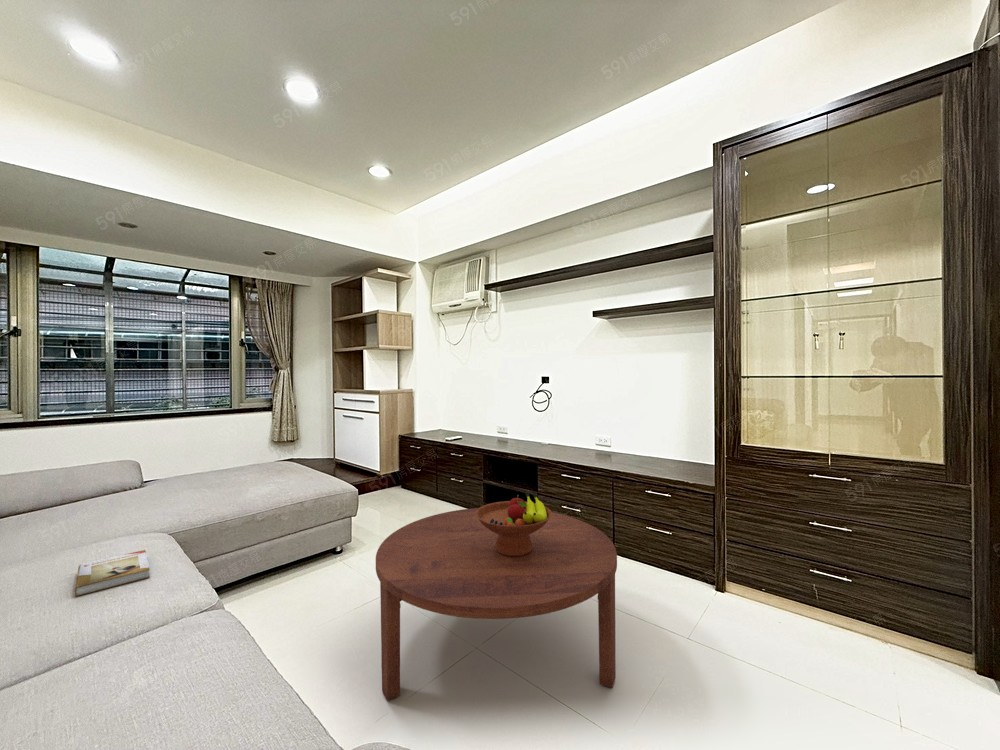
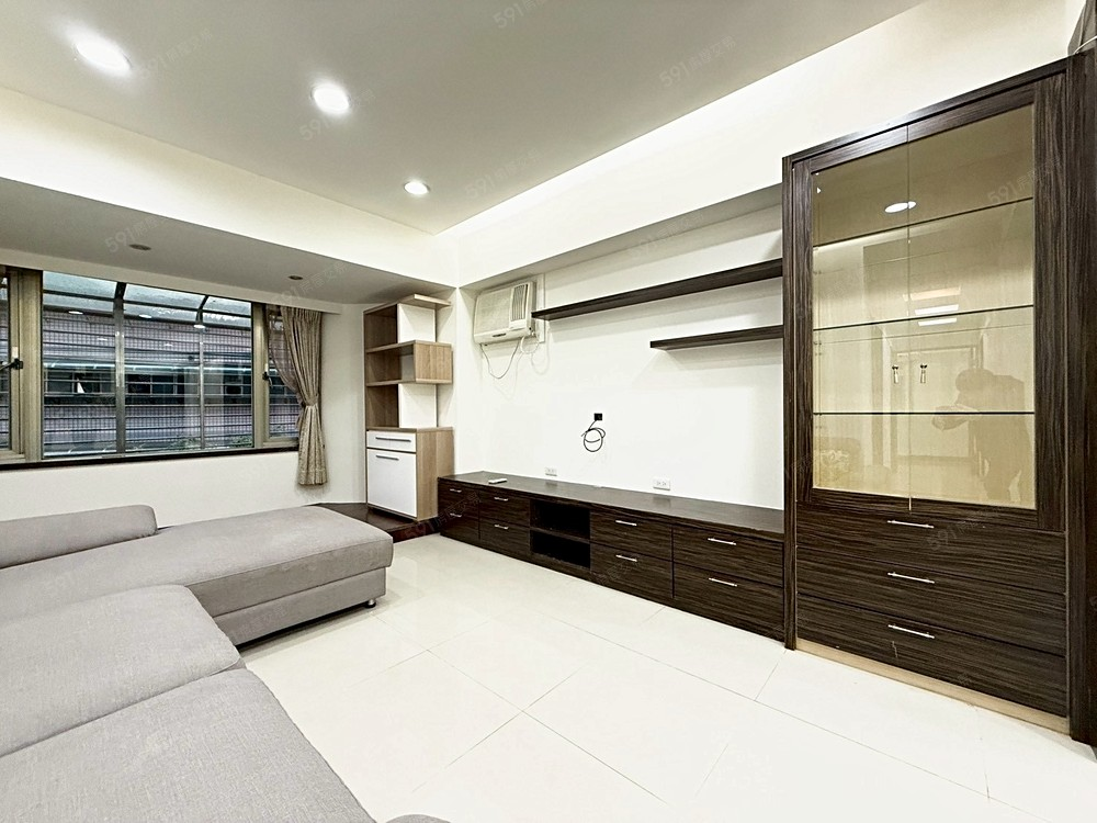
- coffee table [375,507,618,701]
- fruit bowl [475,491,553,557]
- book [74,549,151,597]
